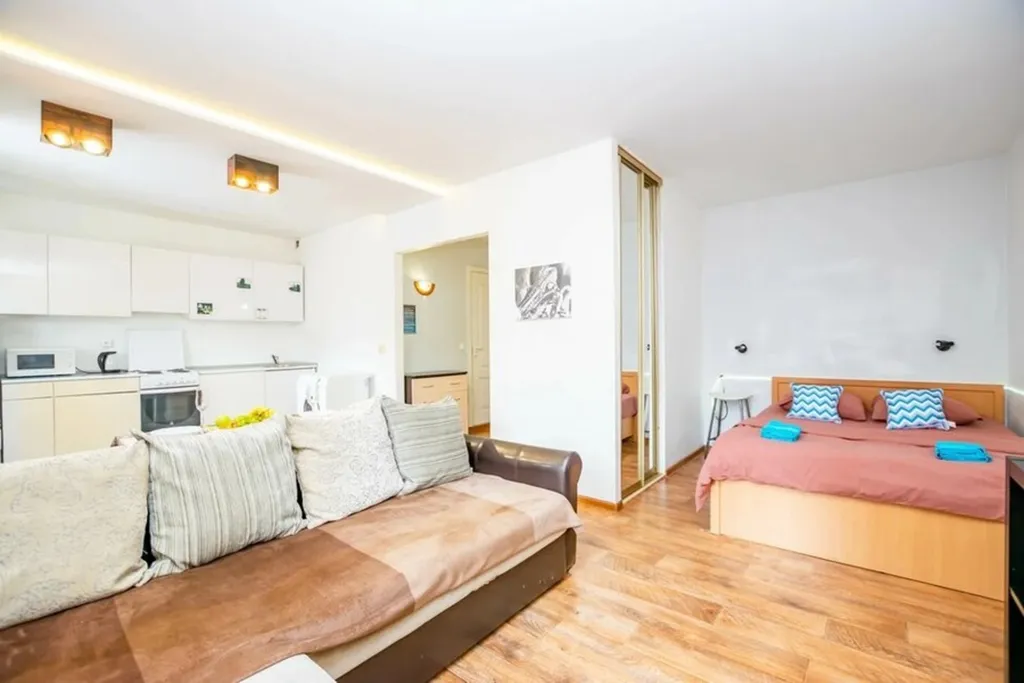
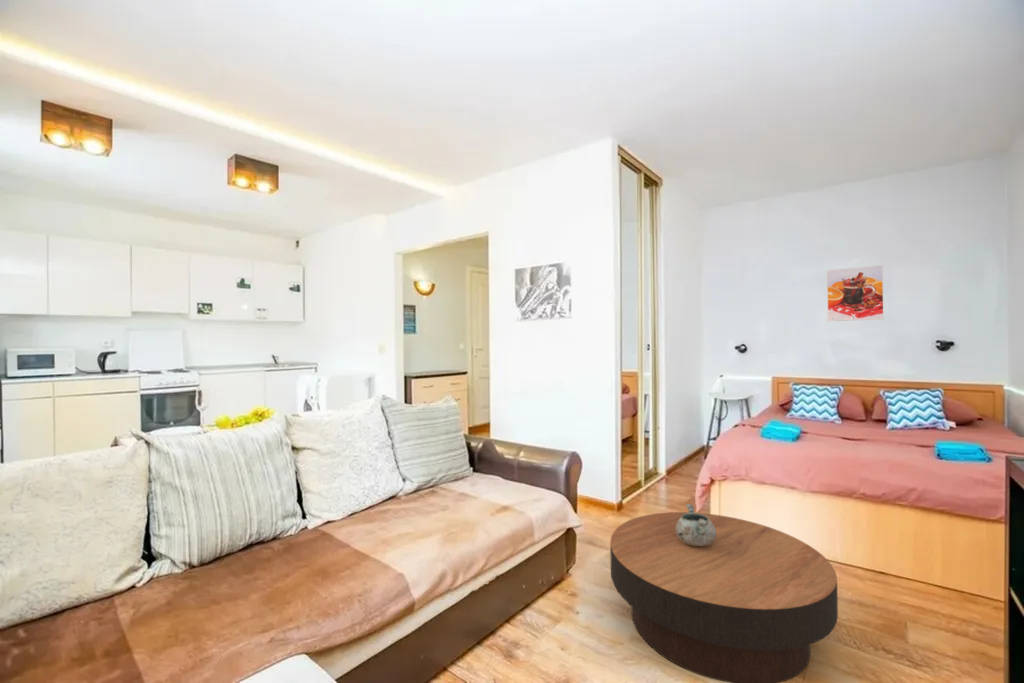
+ coffee table [609,511,839,683]
+ decorative bowl [676,503,716,546]
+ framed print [826,264,885,322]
